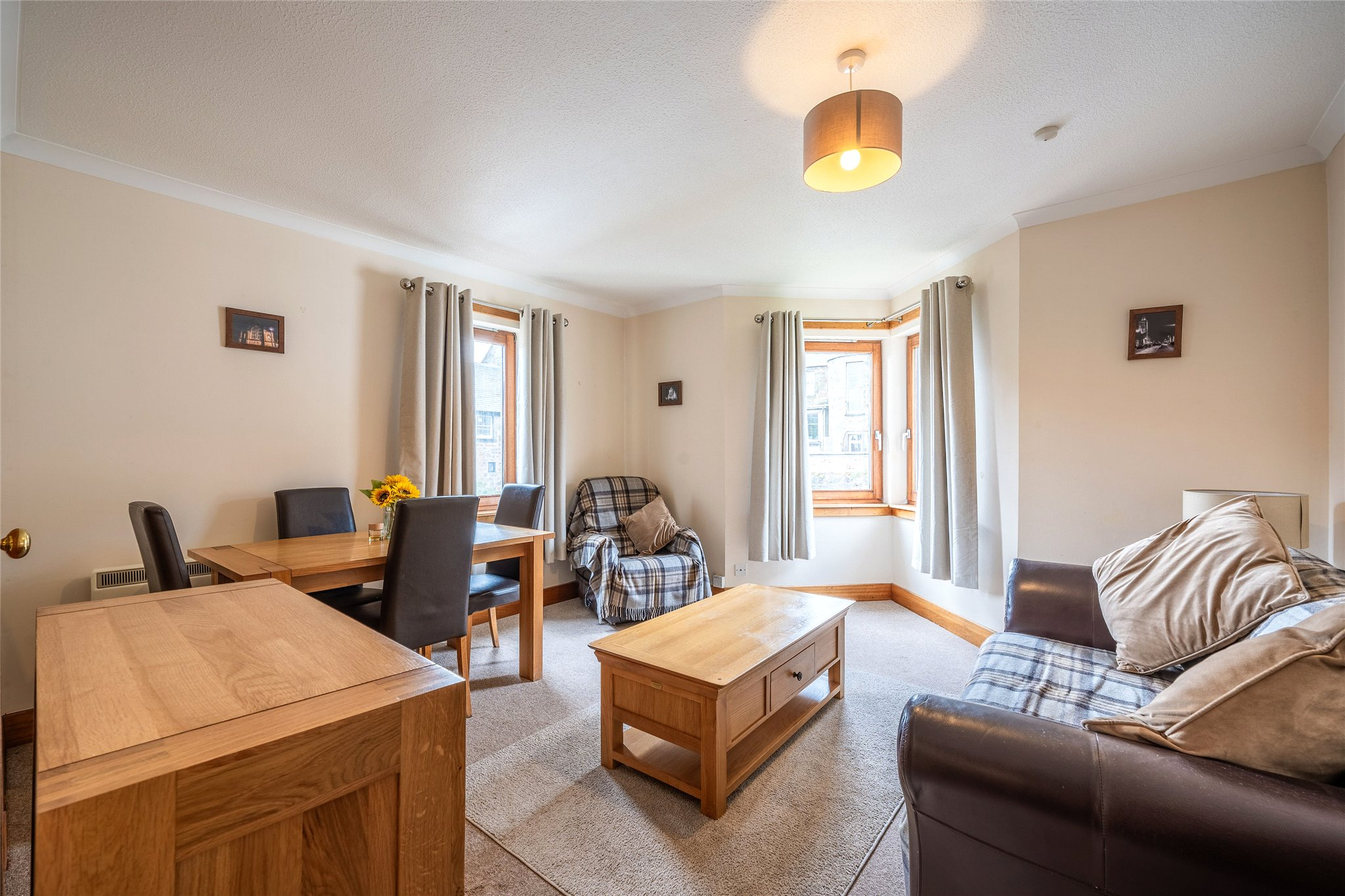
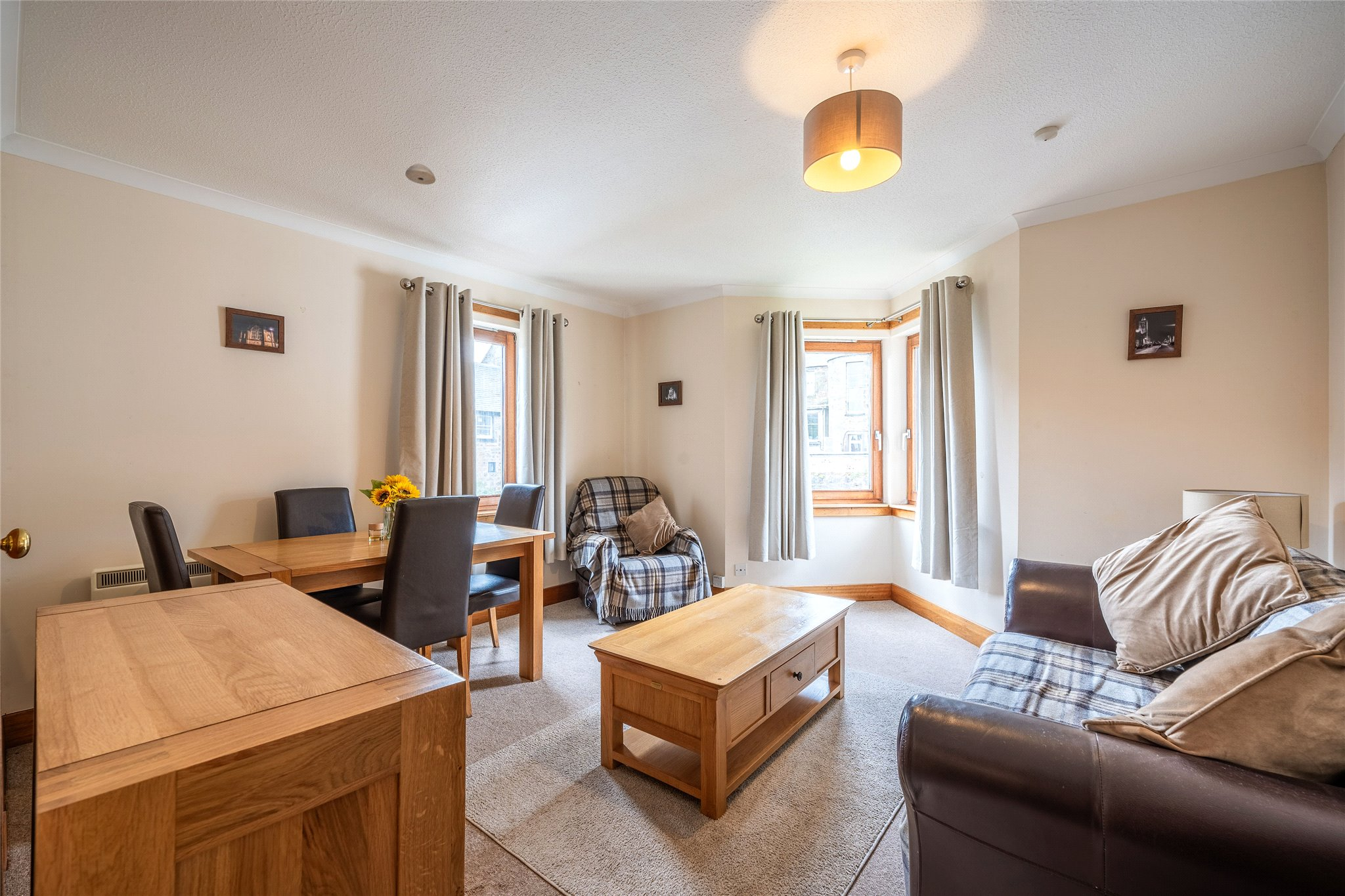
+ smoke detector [405,163,436,185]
